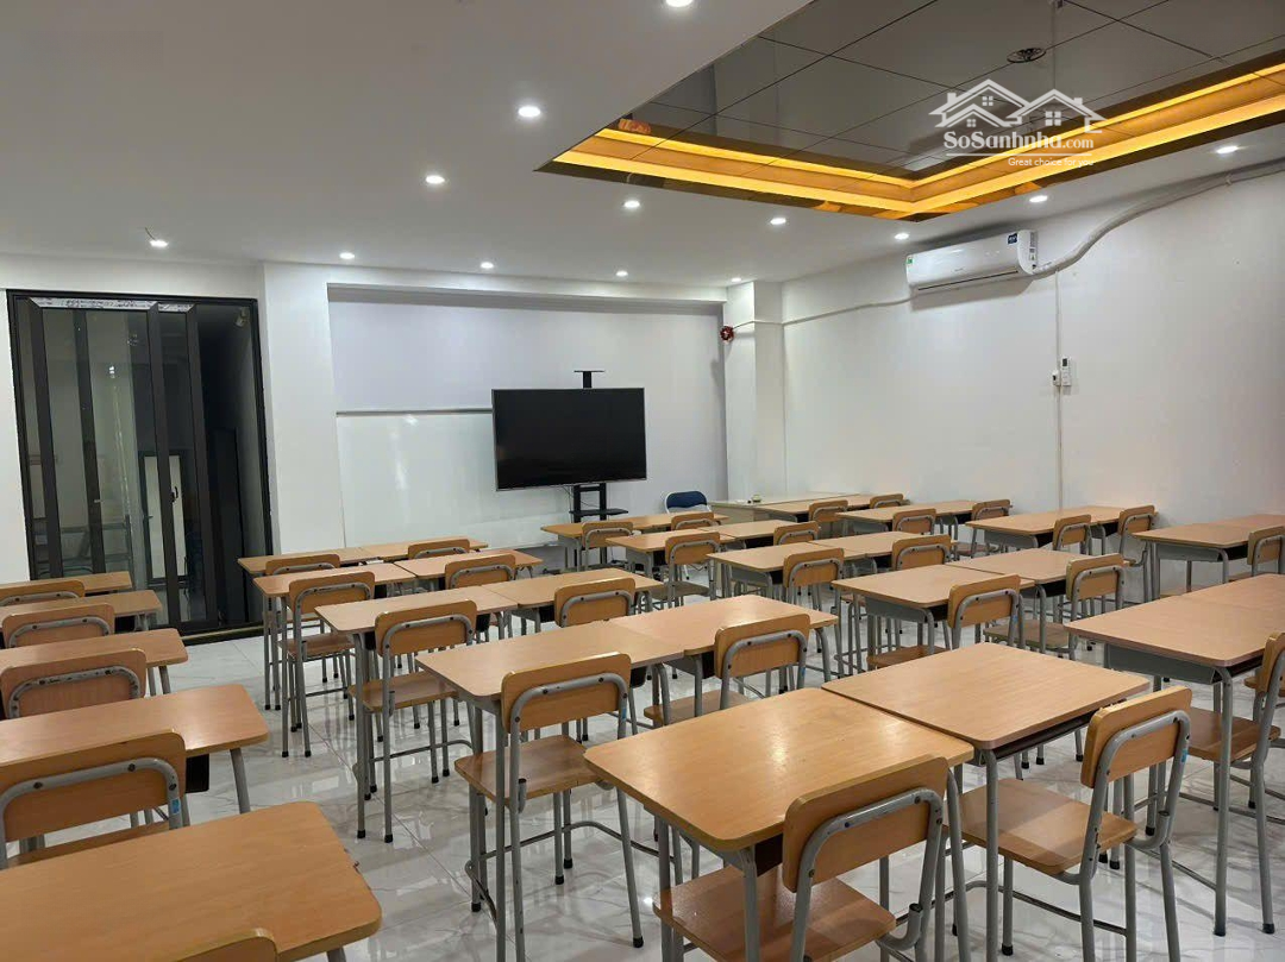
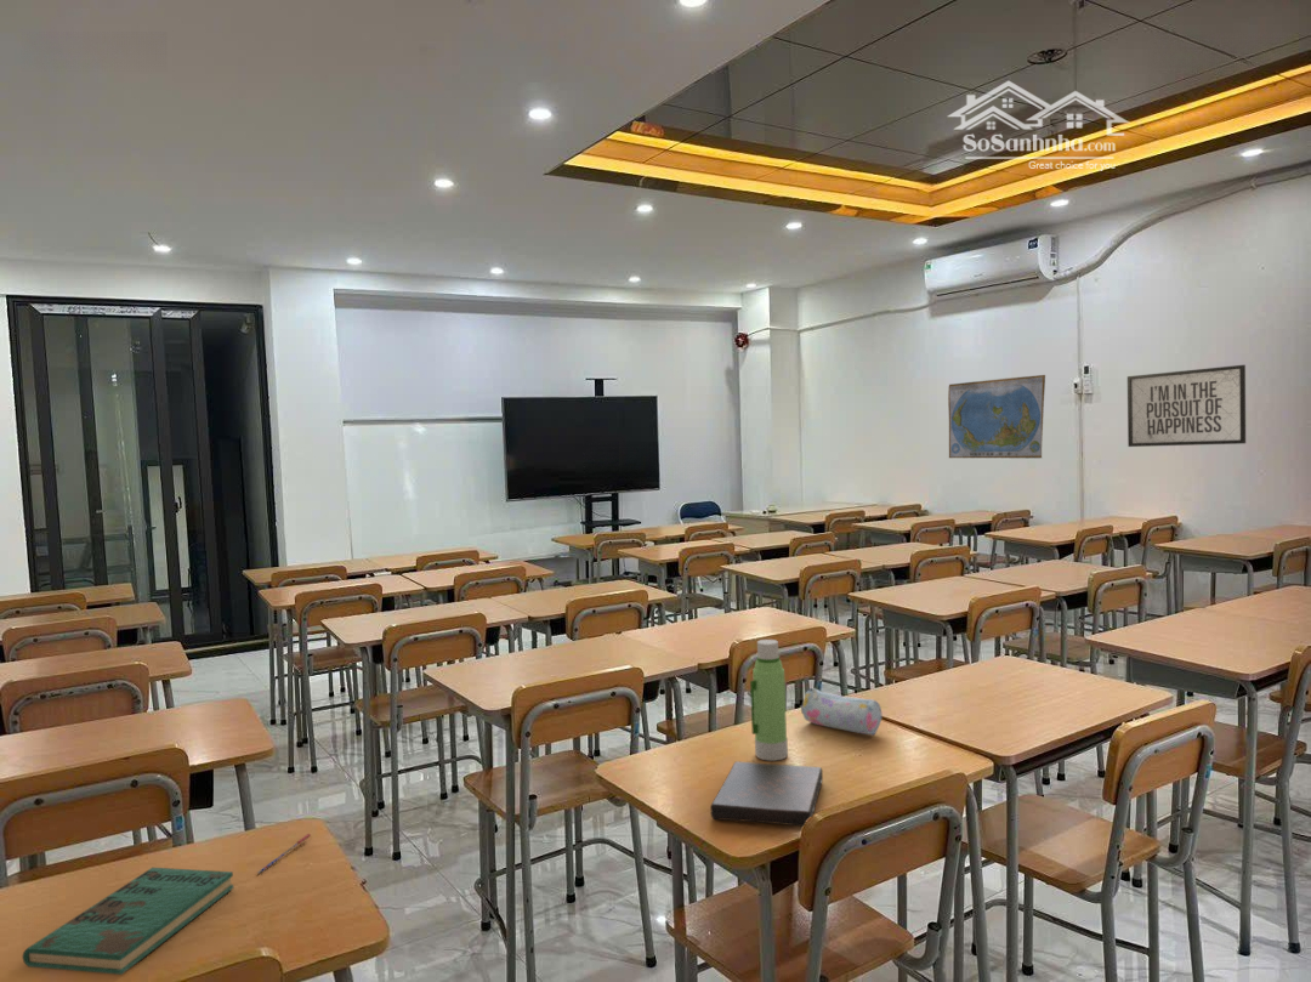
+ book [710,760,824,828]
+ book [21,867,234,976]
+ water bottle [749,638,789,762]
+ world map [947,374,1046,460]
+ mirror [1126,364,1247,448]
+ pencil case [800,687,882,736]
+ pen [257,833,312,874]
